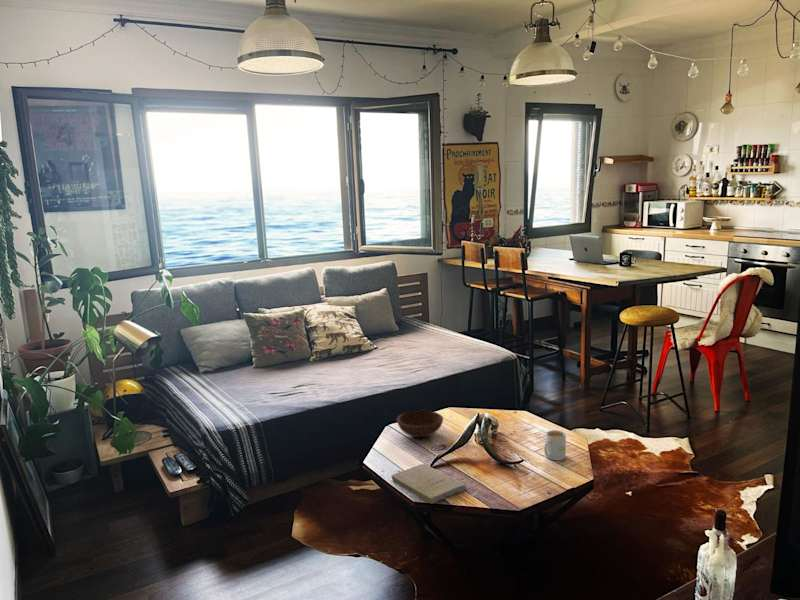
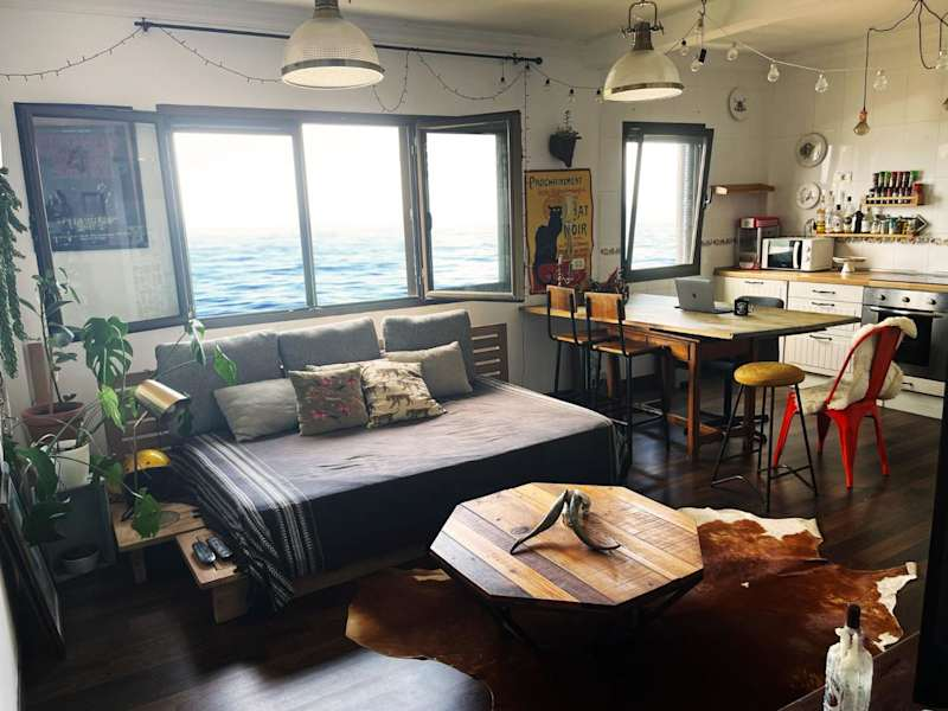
- mug [543,429,567,462]
- book [390,463,467,505]
- bowl [396,409,444,438]
